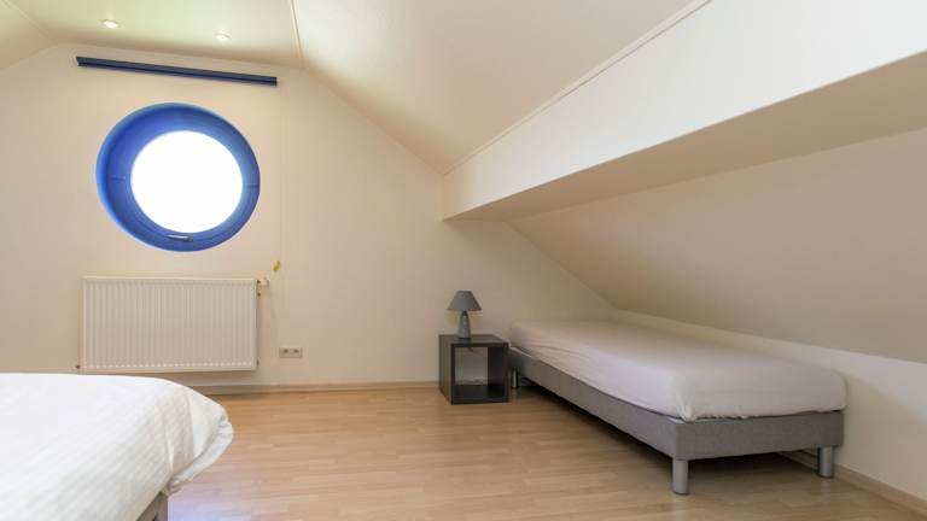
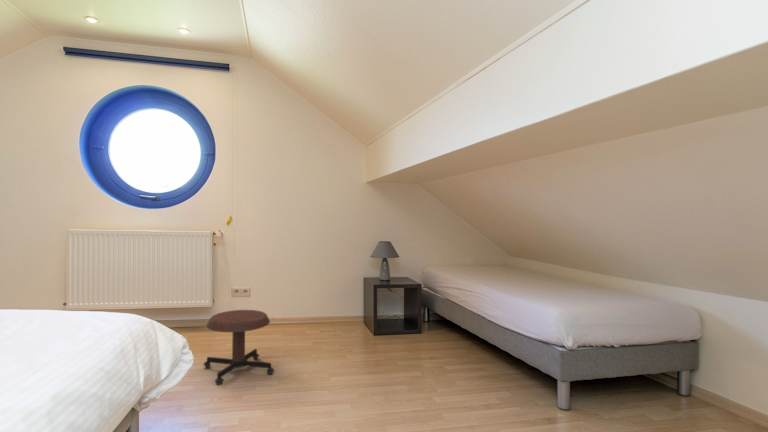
+ stool [203,309,275,386]
